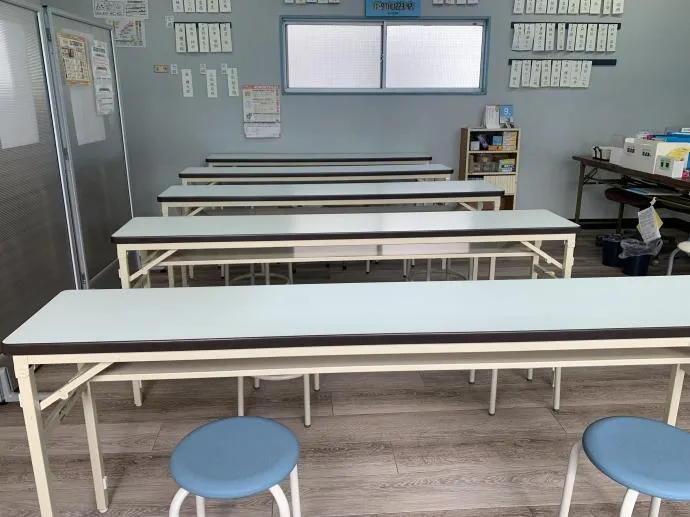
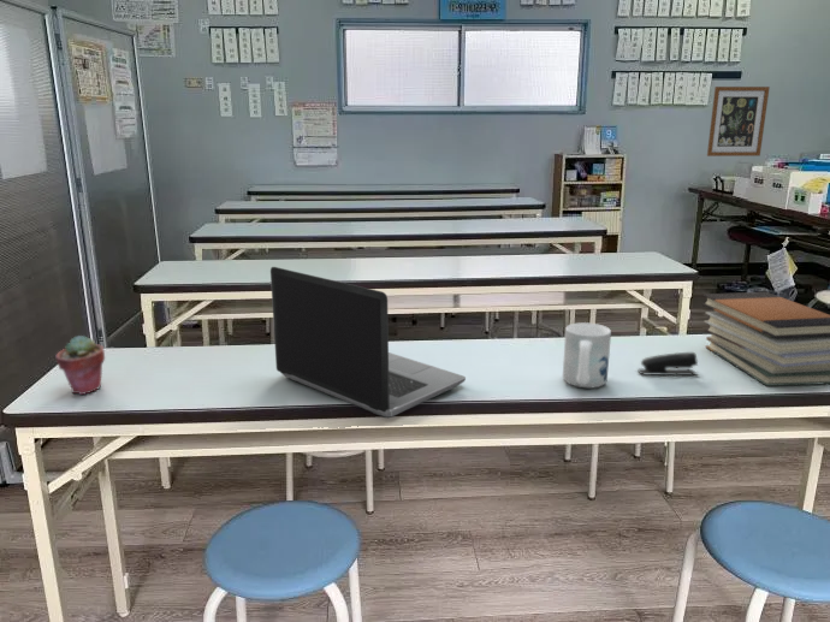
+ stapler [636,351,699,377]
+ laptop computer [269,266,467,419]
+ mug [562,321,612,389]
+ book stack [700,291,830,387]
+ potted succulent [54,334,106,396]
+ wall art [706,85,771,158]
